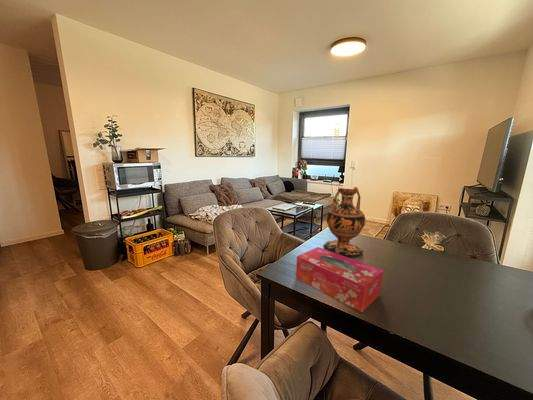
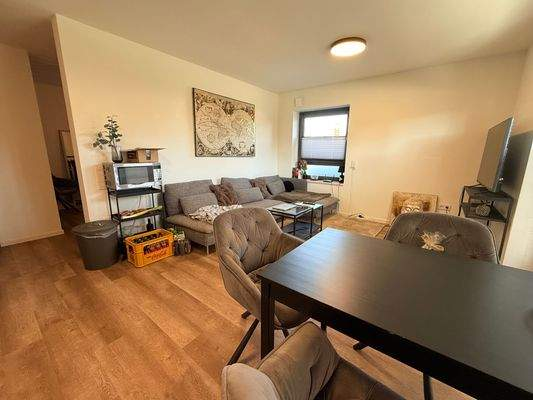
- vase [323,186,367,258]
- tissue box [295,246,384,313]
